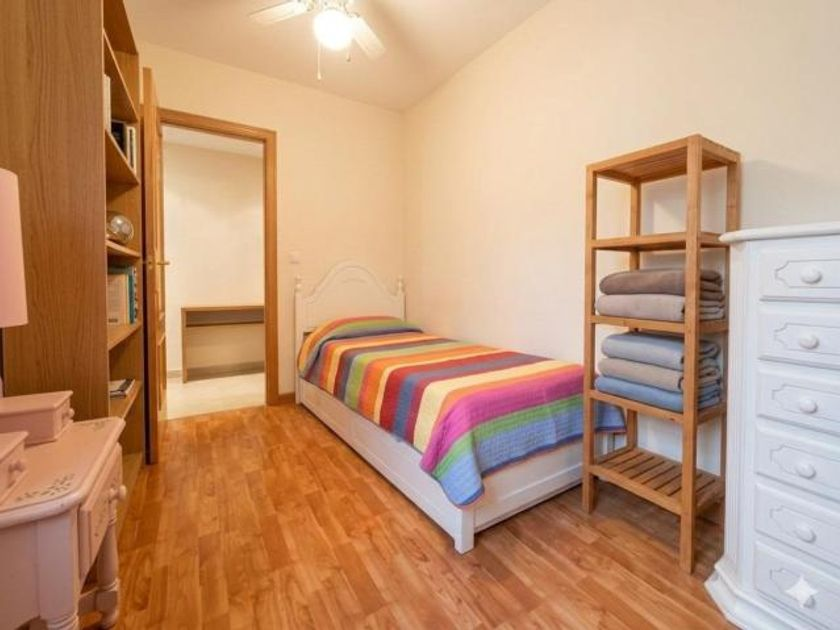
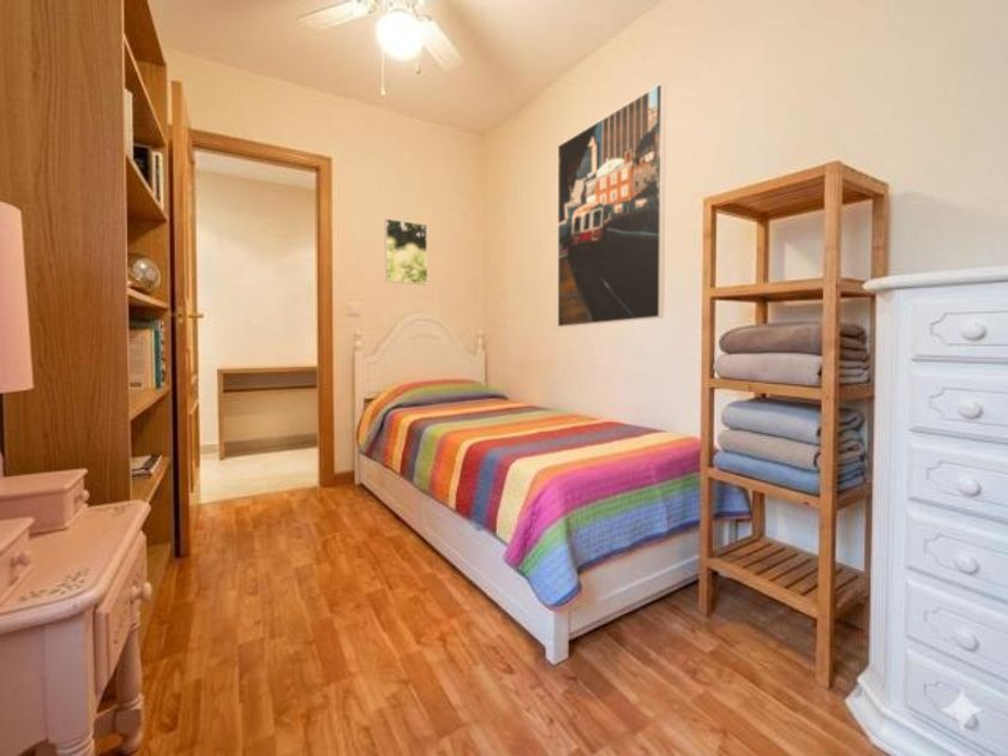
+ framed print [557,82,667,329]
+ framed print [384,217,428,286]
